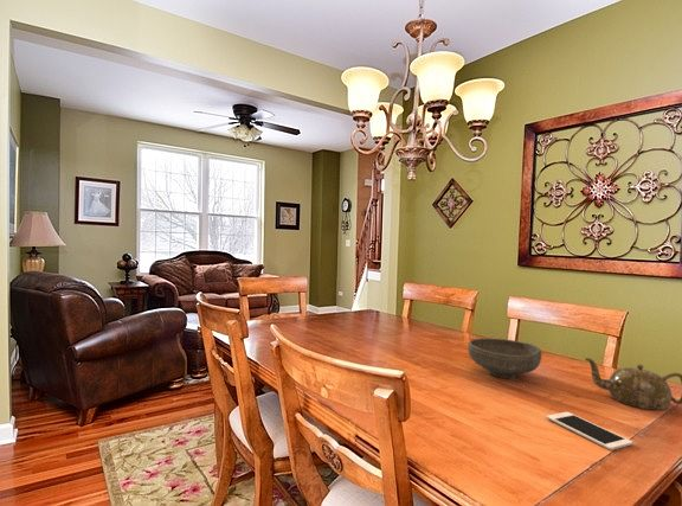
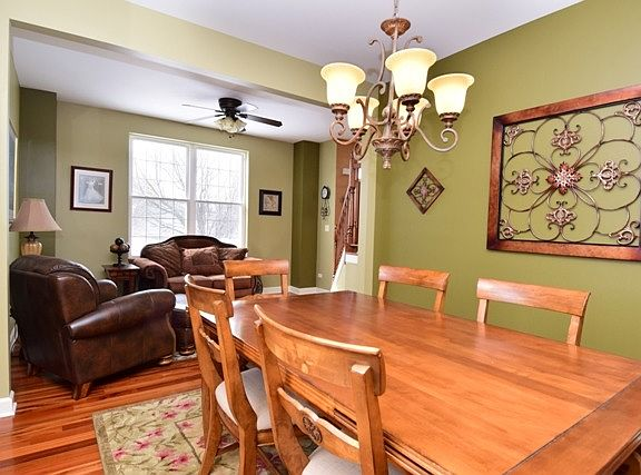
- teapot [584,357,682,411]
- cell phone [546,411,633,451]
- bowl [467,337,542,379]
